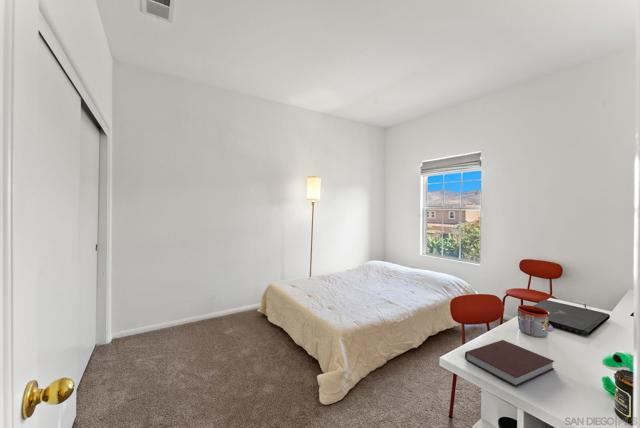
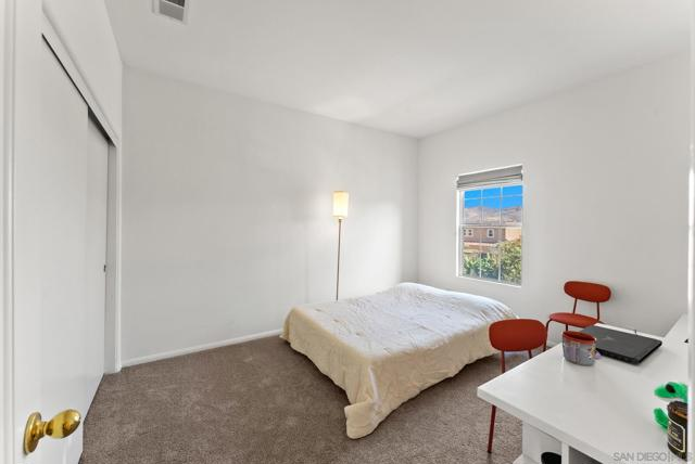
- notebook [464,339,555,387]
